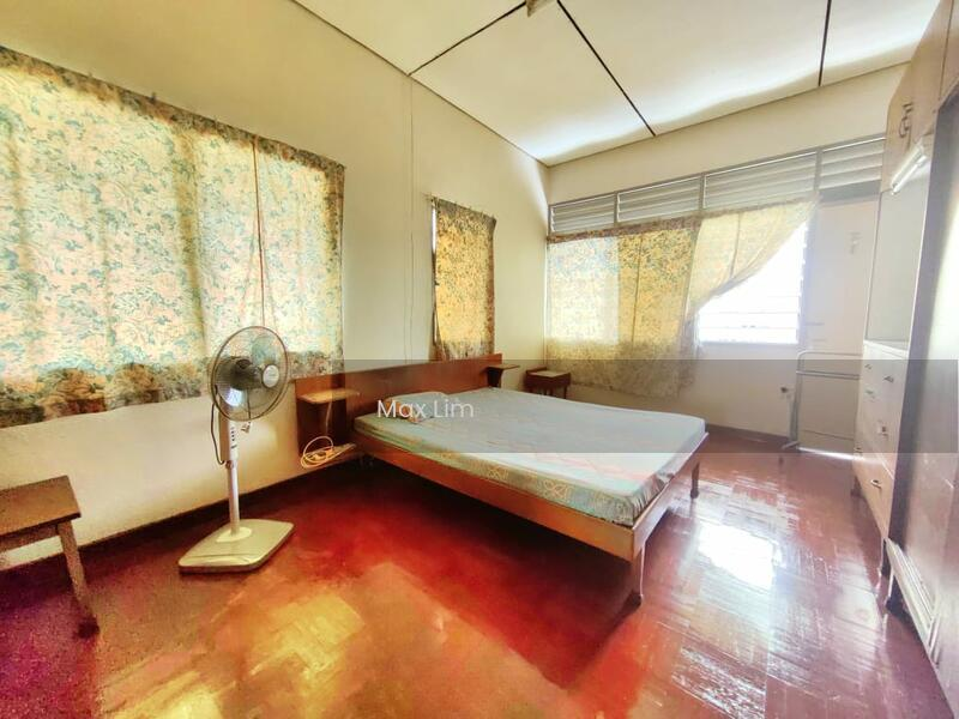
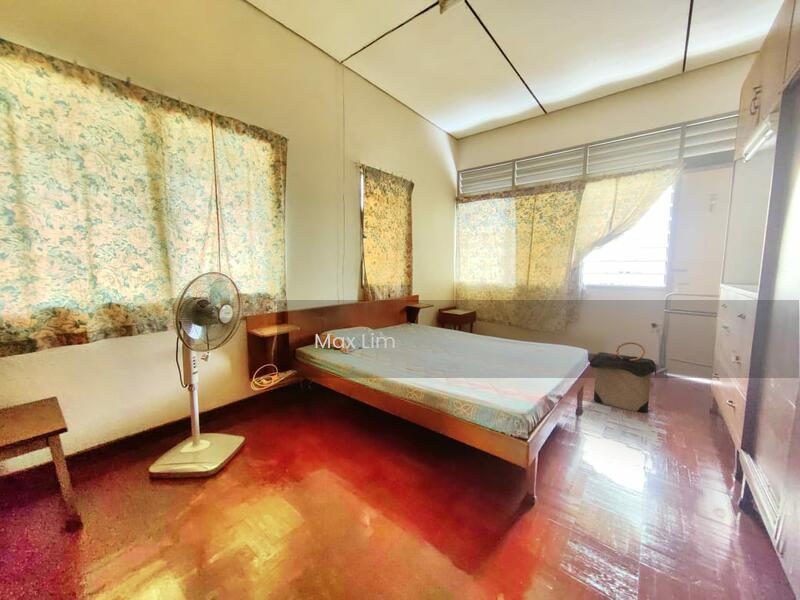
+ laundry hamper [588,341,658,414]
